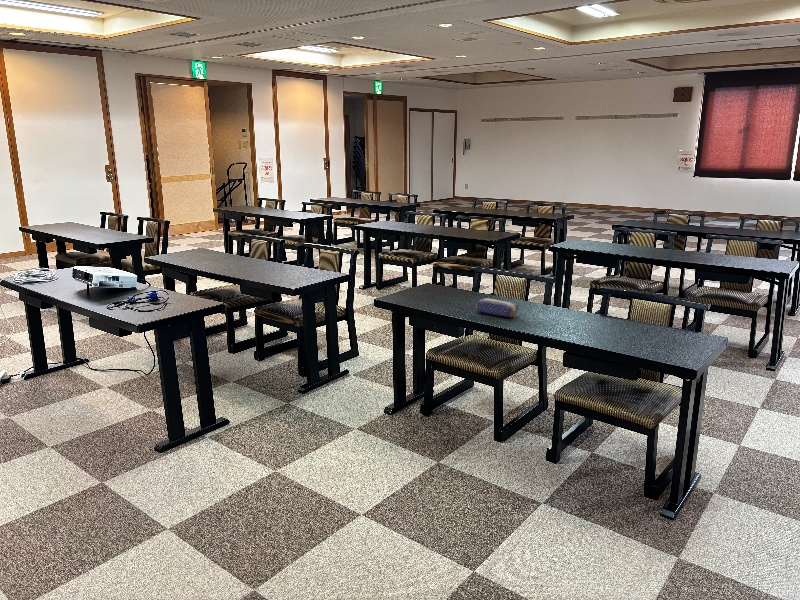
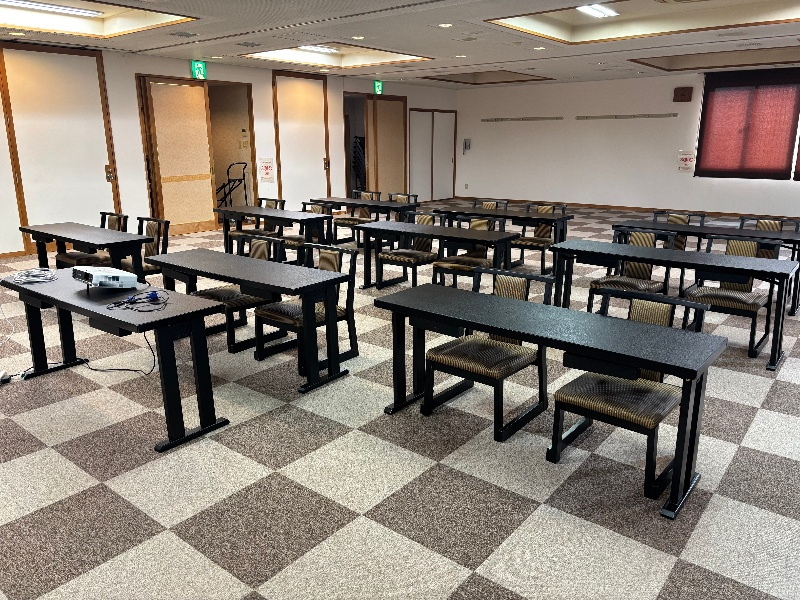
- pencil case [475,297,519,318]
